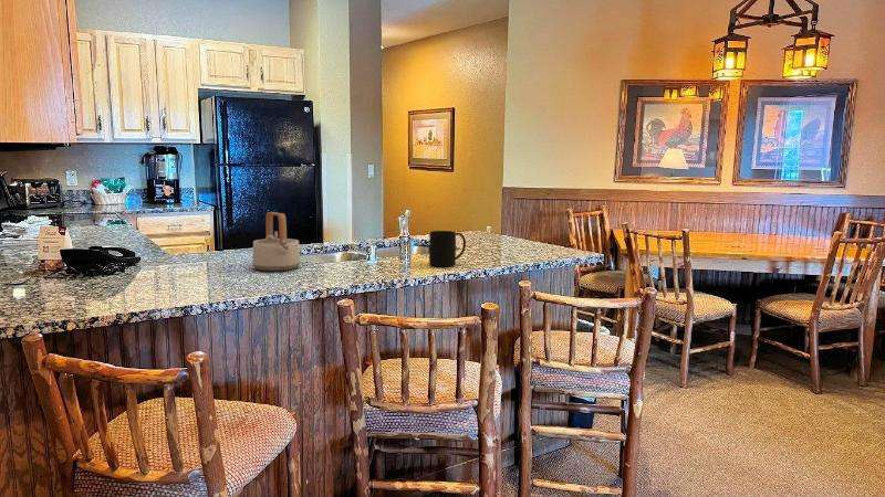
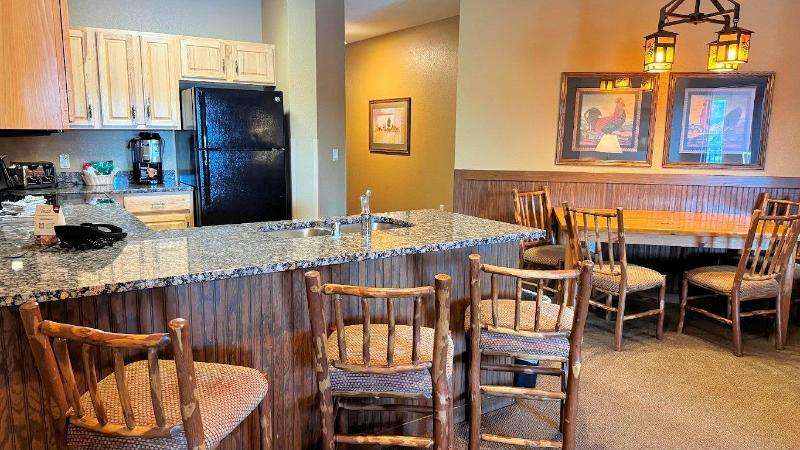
- mug [427,230,467,267]
- teapot [251,211,301,272]
